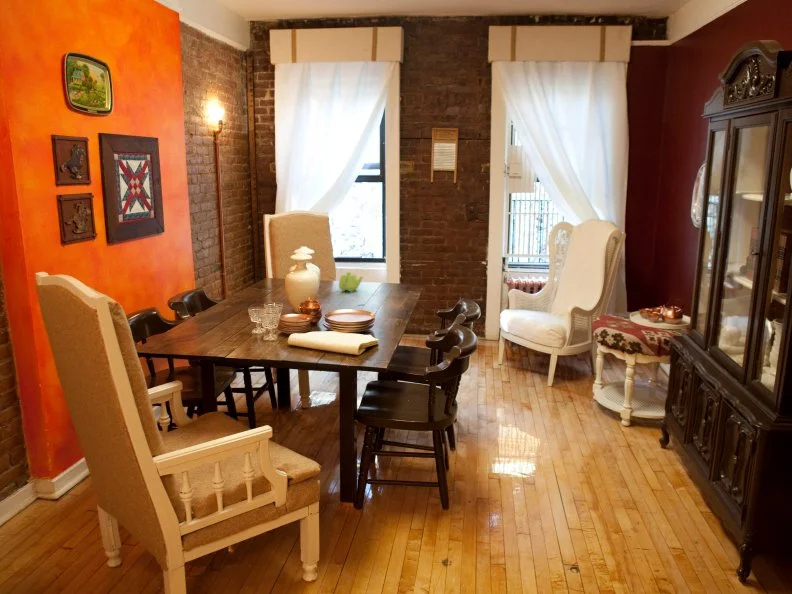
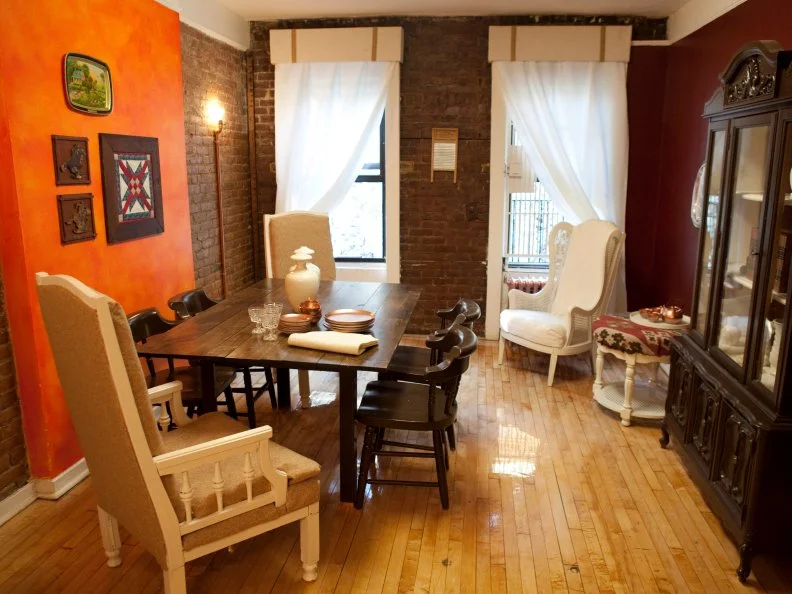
- teapot [338,271,364,293]
